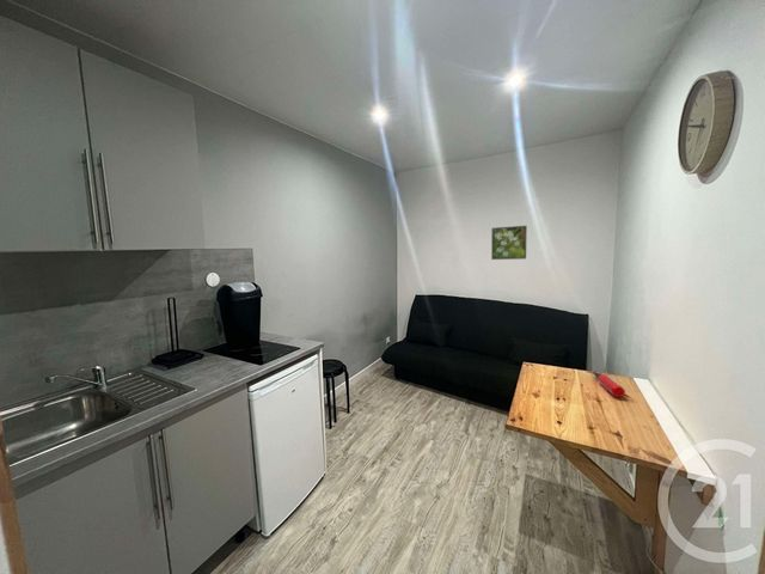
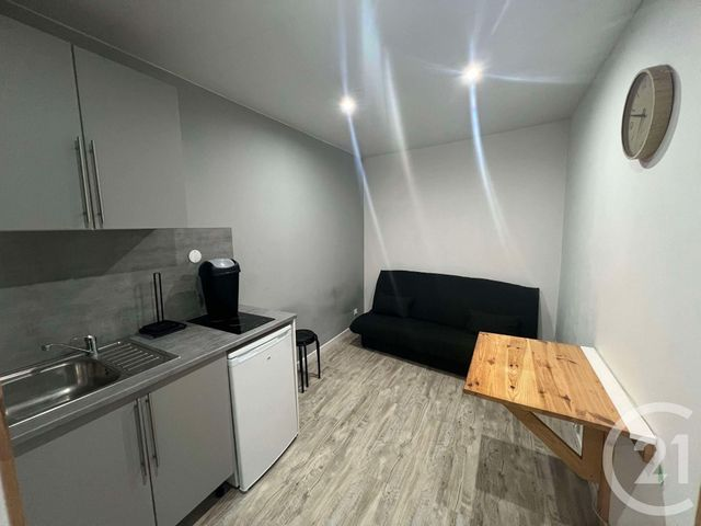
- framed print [490,225,528,261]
- water bottle [592,370,626,398]
